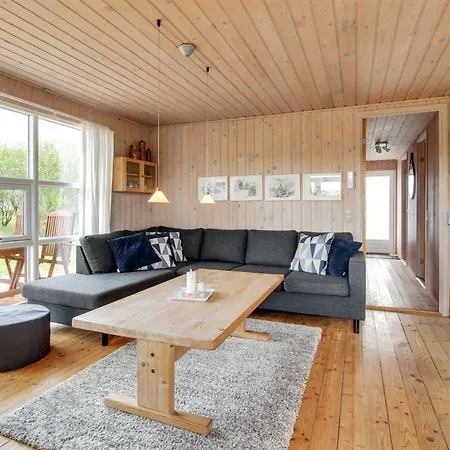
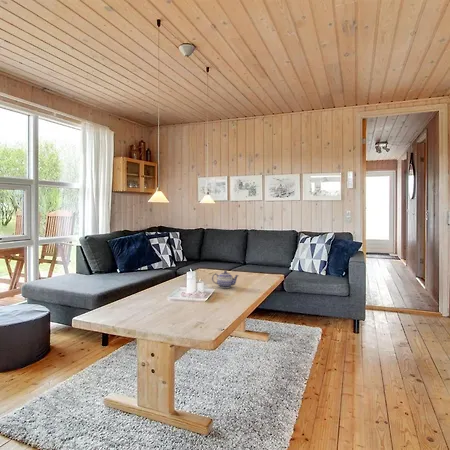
+ teapot [211,270,240,289]
